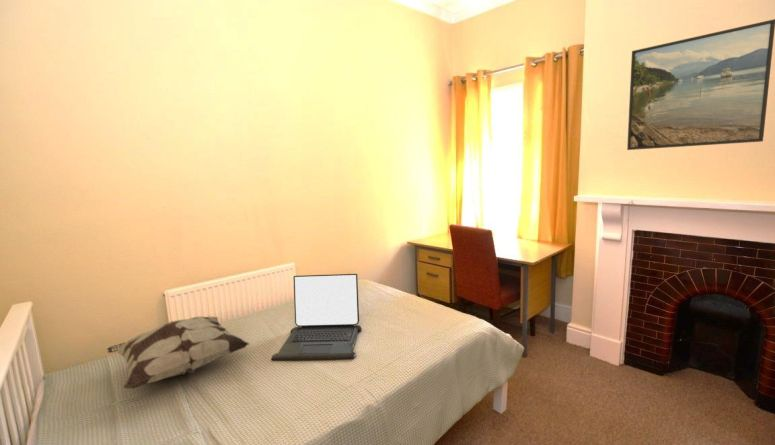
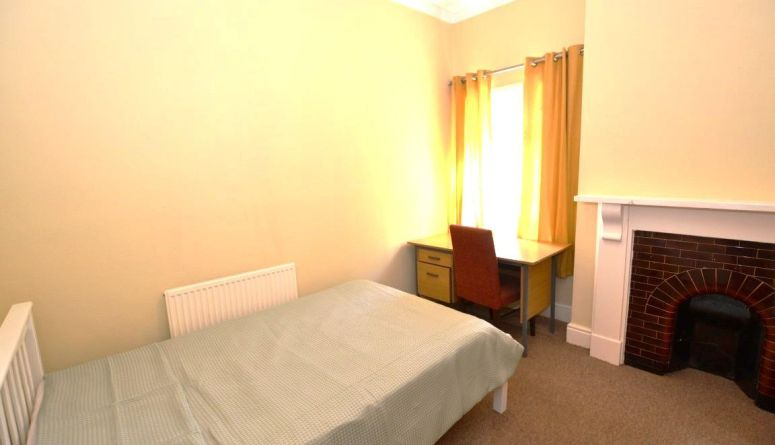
- decorative pillow [106,316,250,390]
- laptop [270,273,362,361]
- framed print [626,18,775,151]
